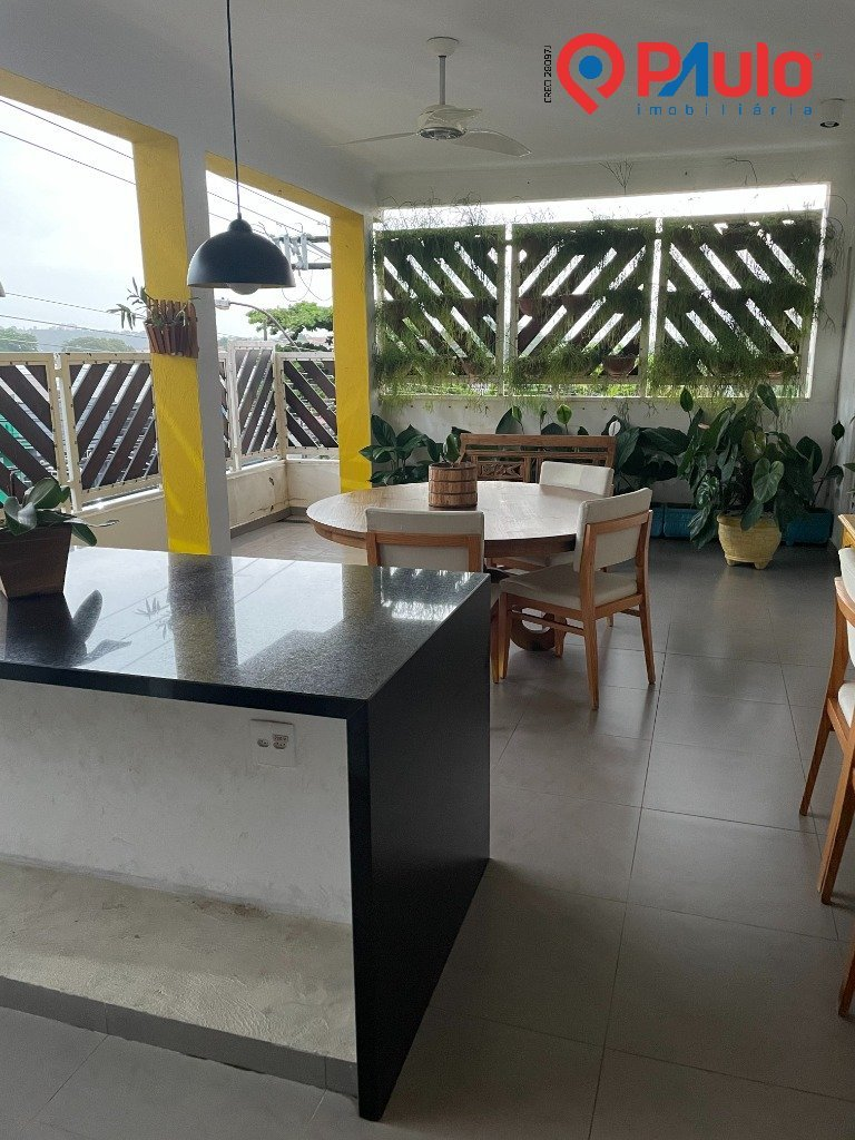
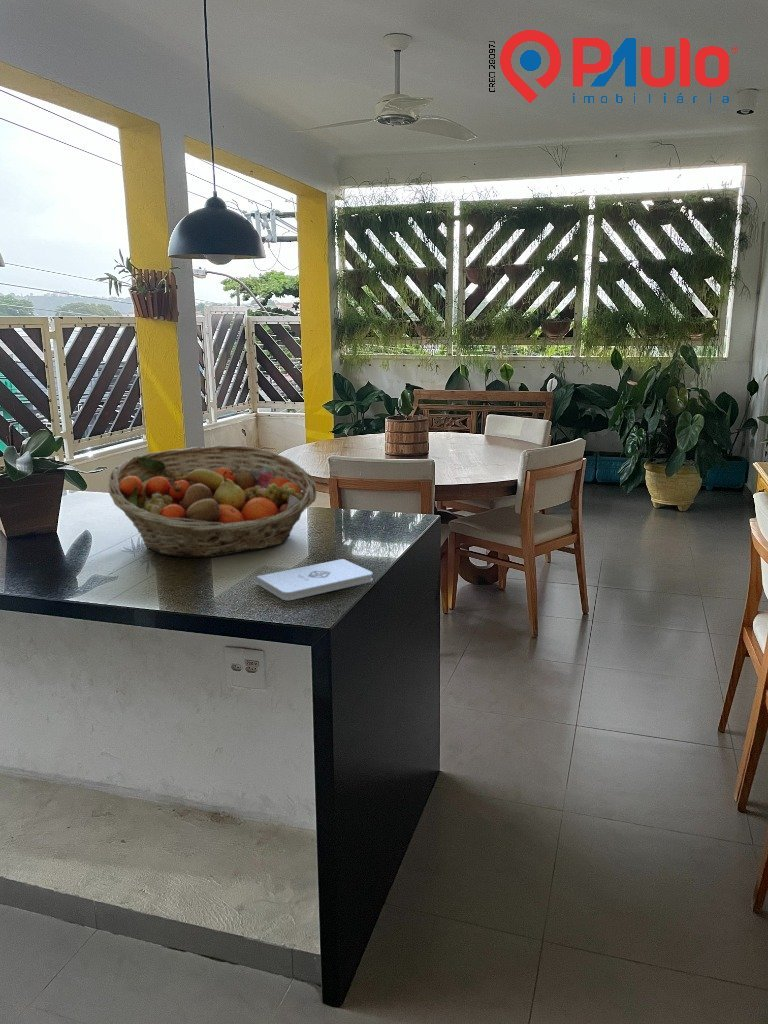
+ notepad [256,558,374,601]
+ fruit basket [107,445,318,559]
